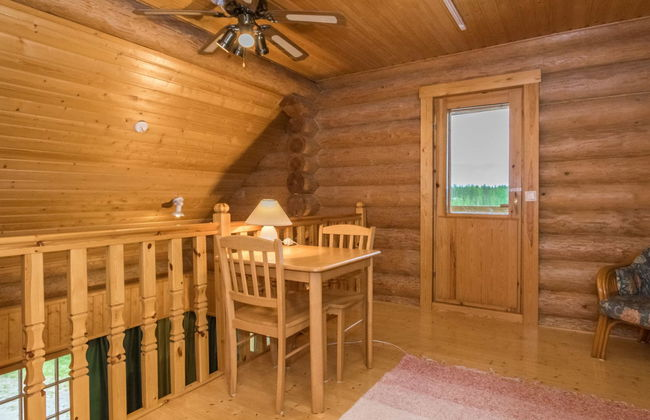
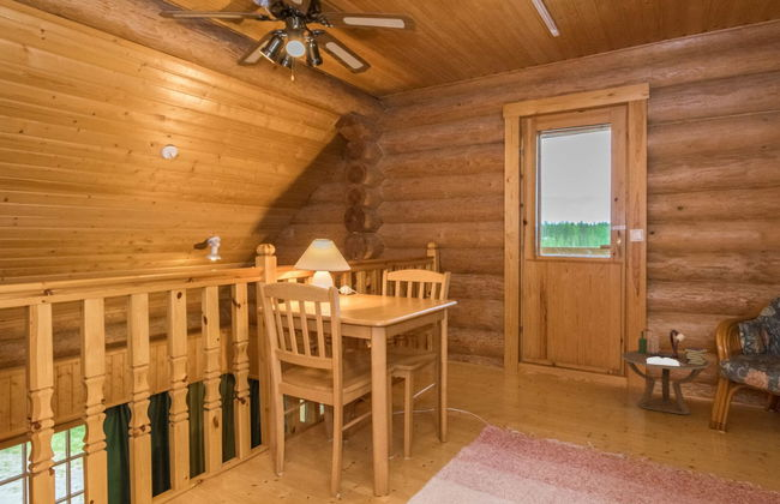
+ side table [622,328,712,416]
